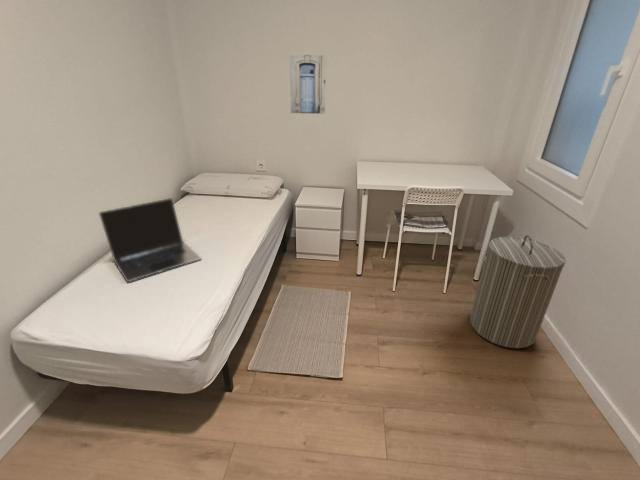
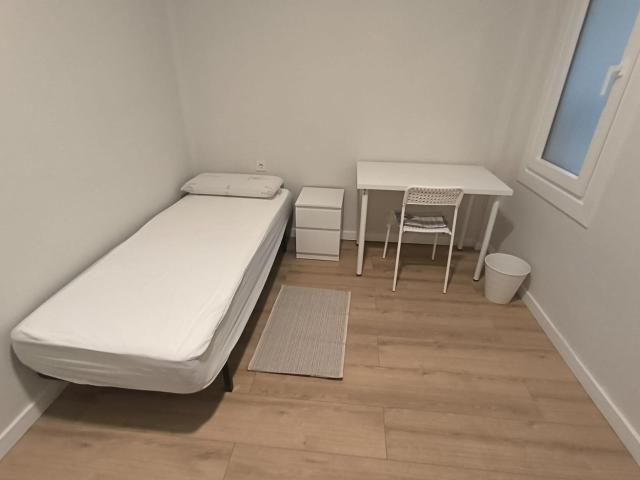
- laptop [98,197,202,283]
- laundry hamper [469,234,566,349]
- wall art [289,54,327,115]
